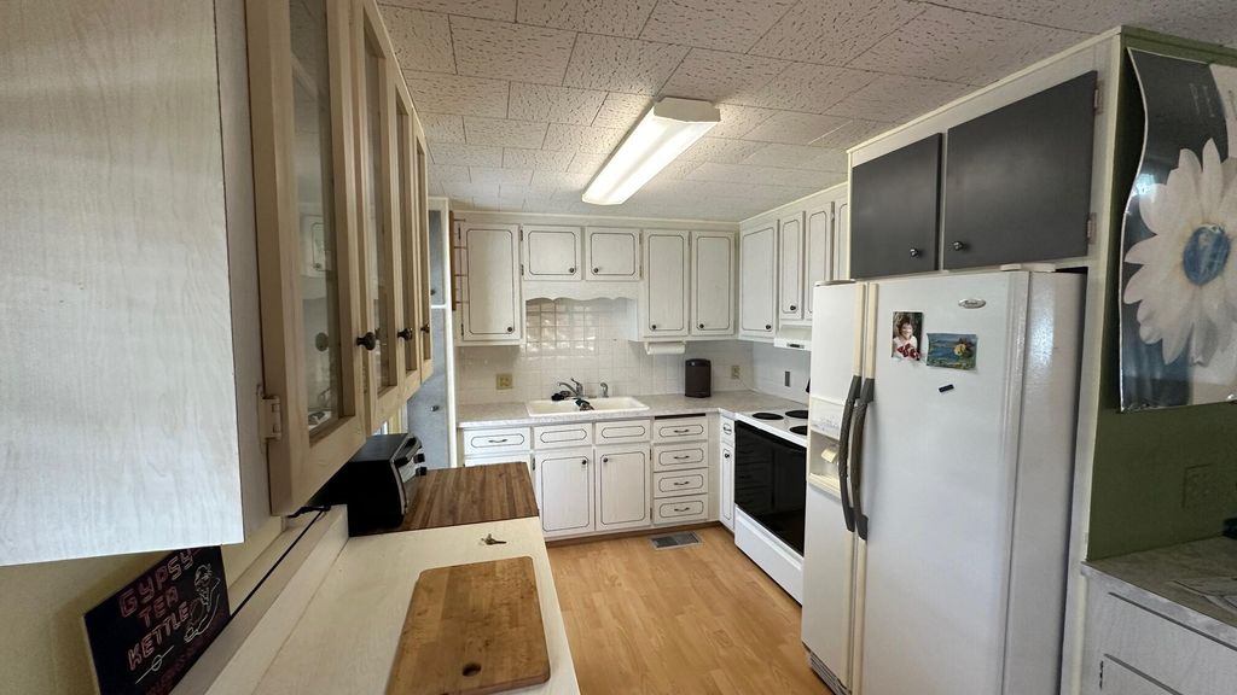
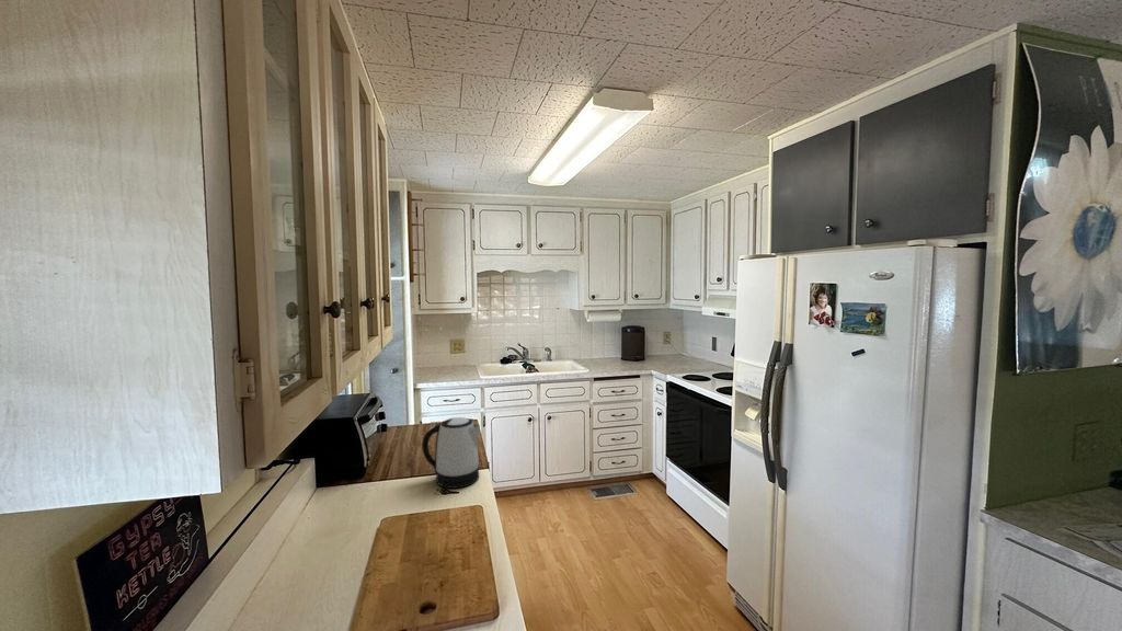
+ kettle [421,416,481,490]
